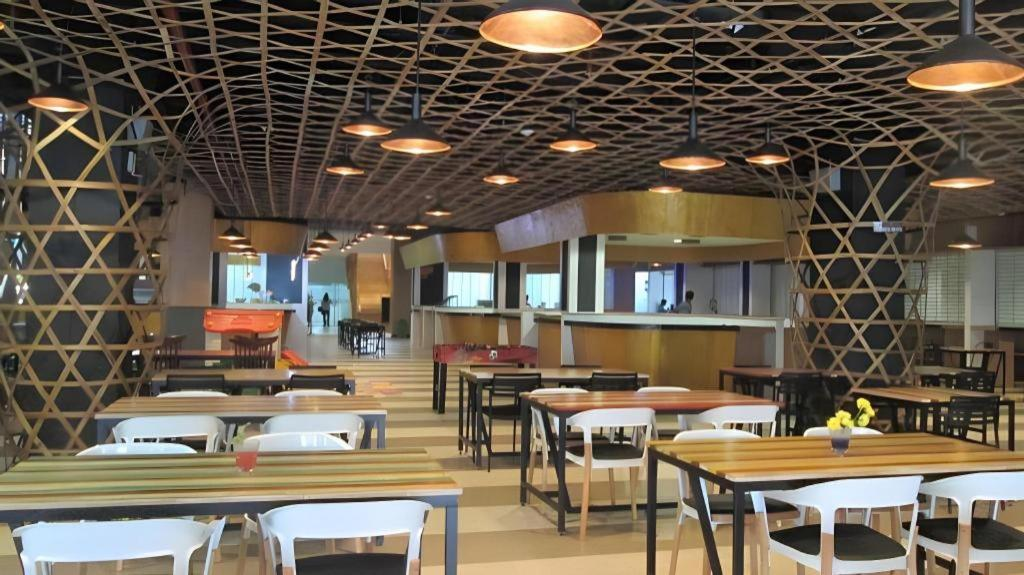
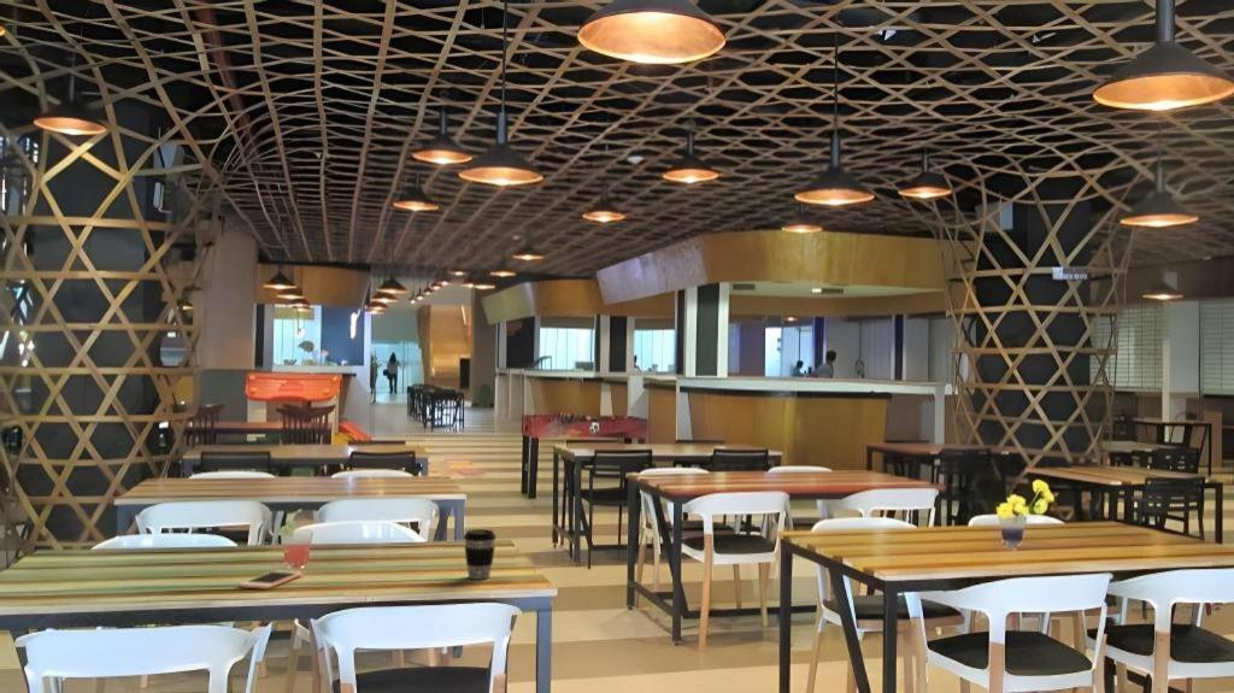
+ coffee cup [463,528,496,580]
+ cell phone [237,569,304,591]
